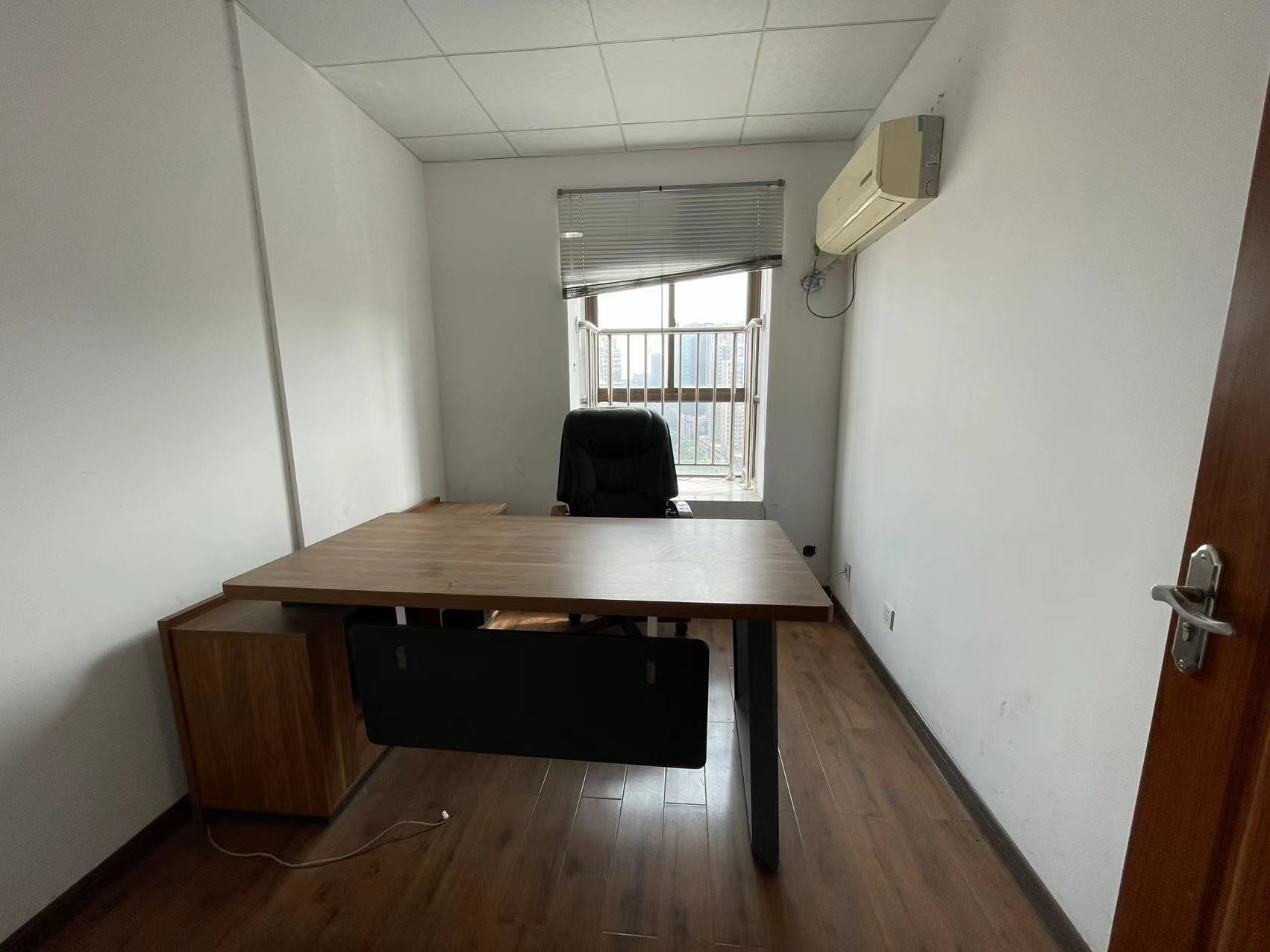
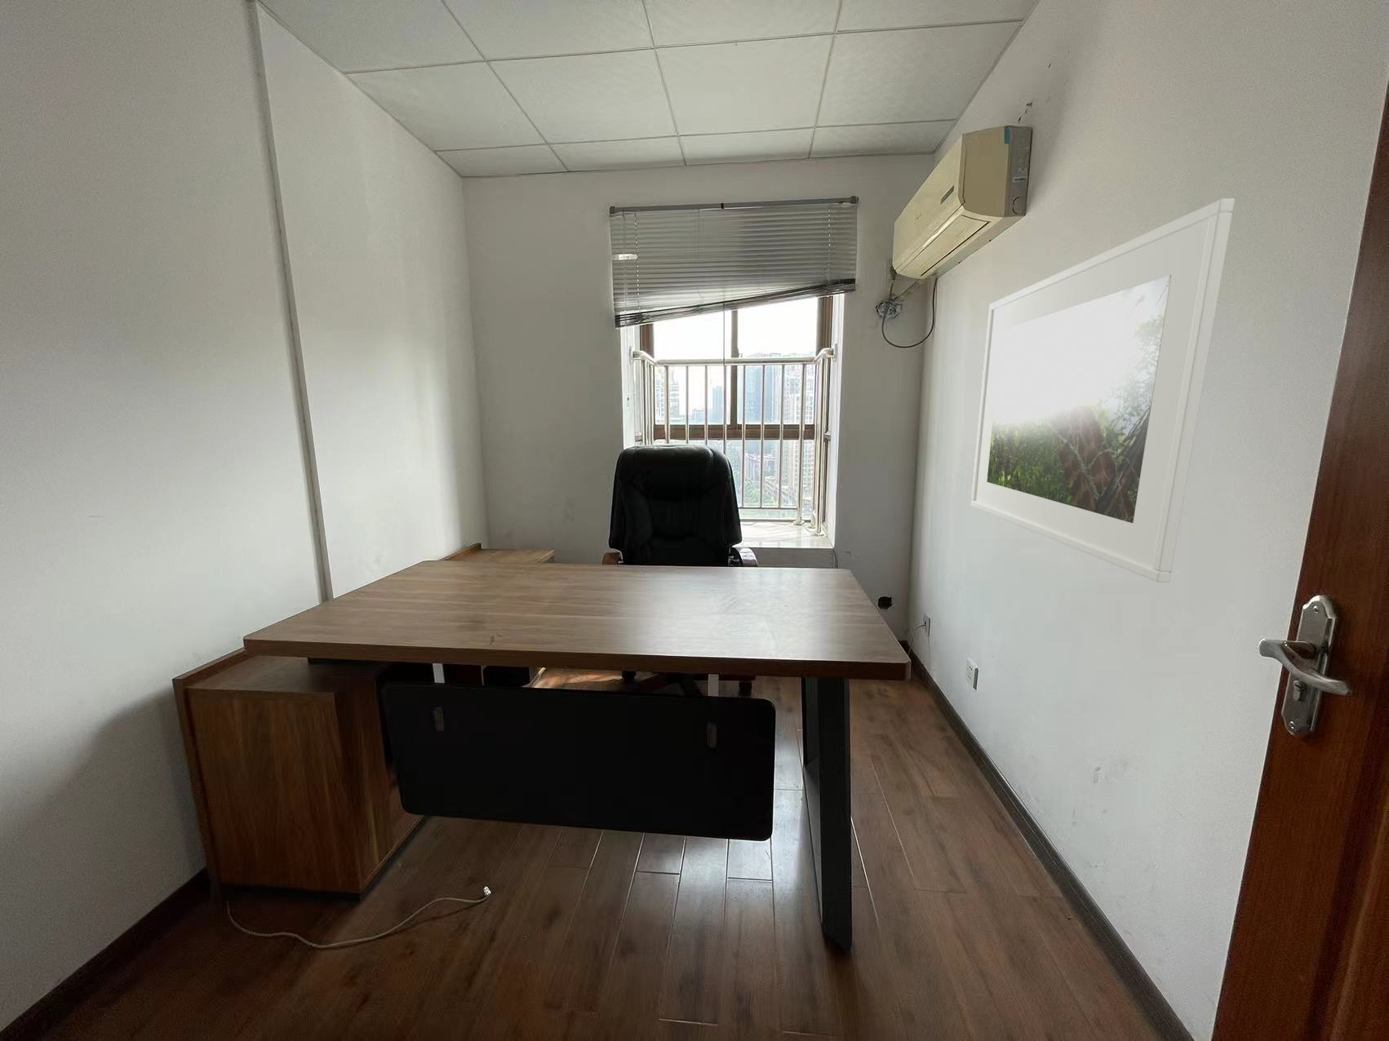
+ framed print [970,198,1236,583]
